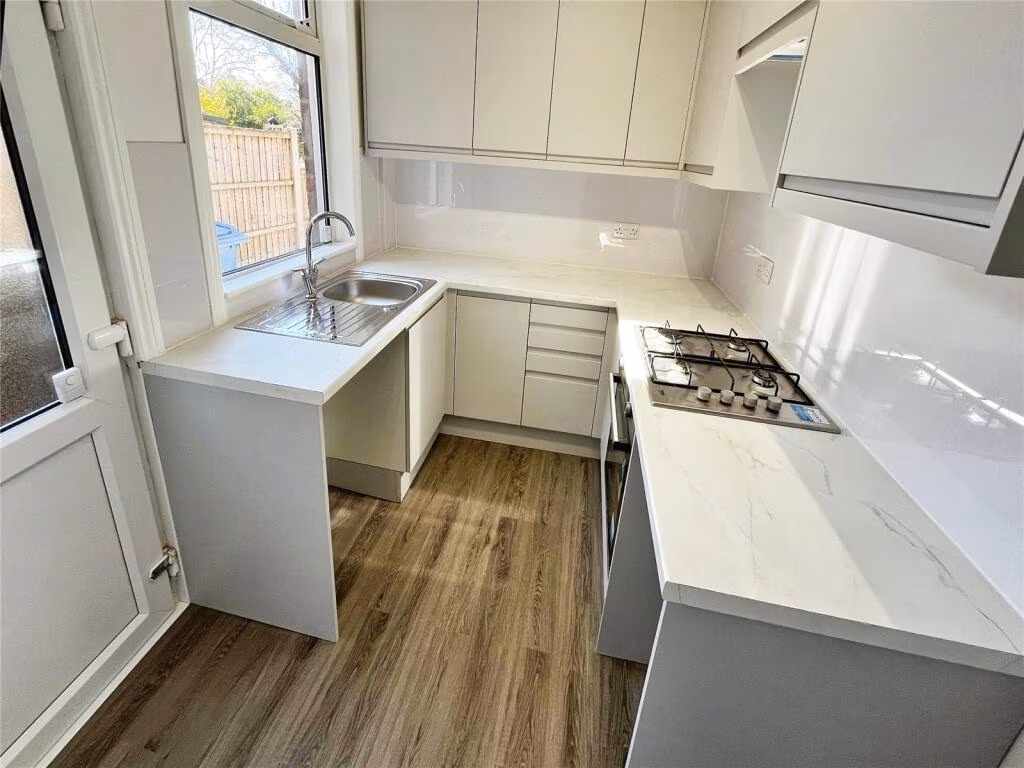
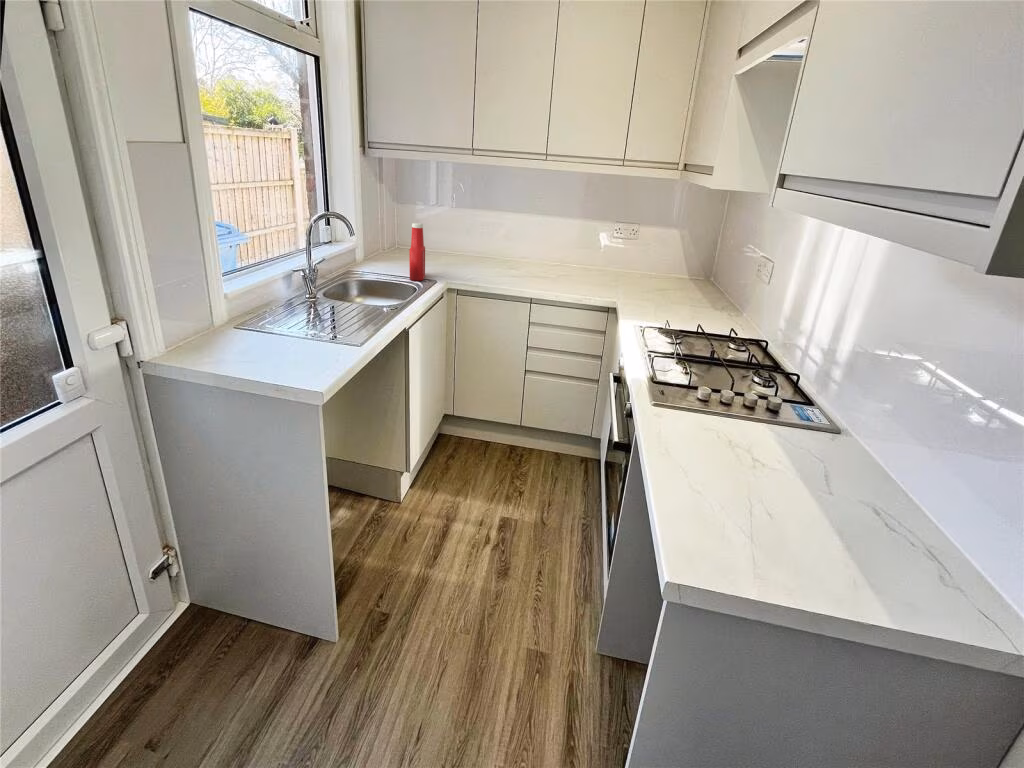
+ soap bottle [408,222,426,282]
